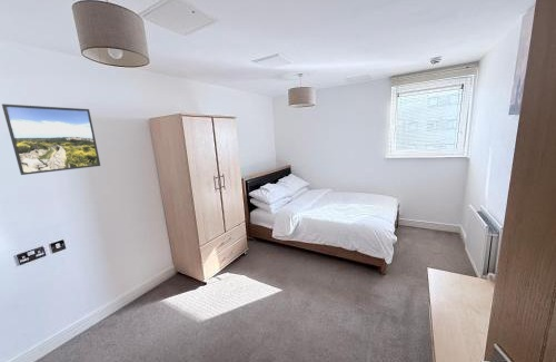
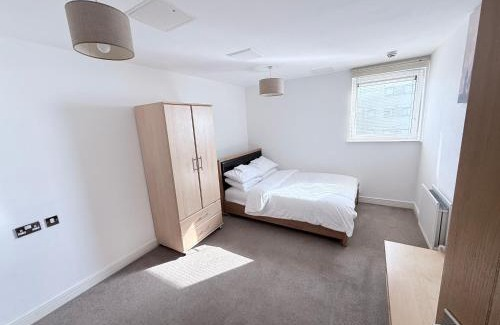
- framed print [1,102,101,176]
